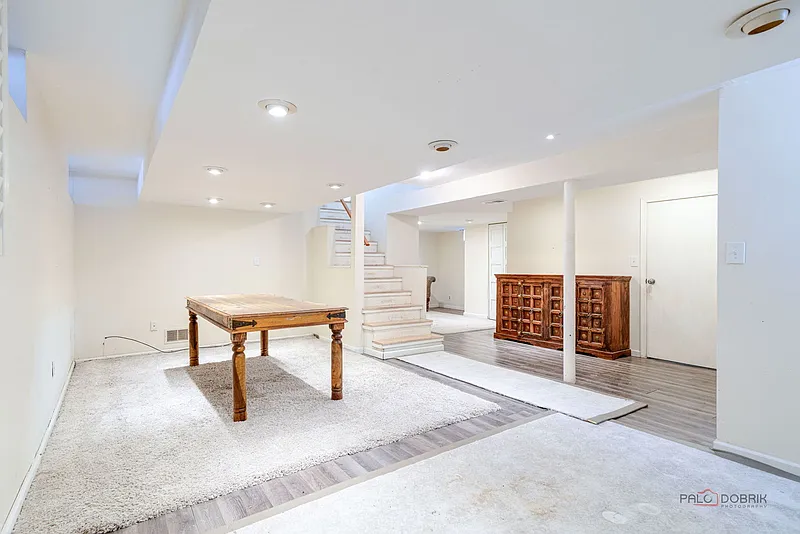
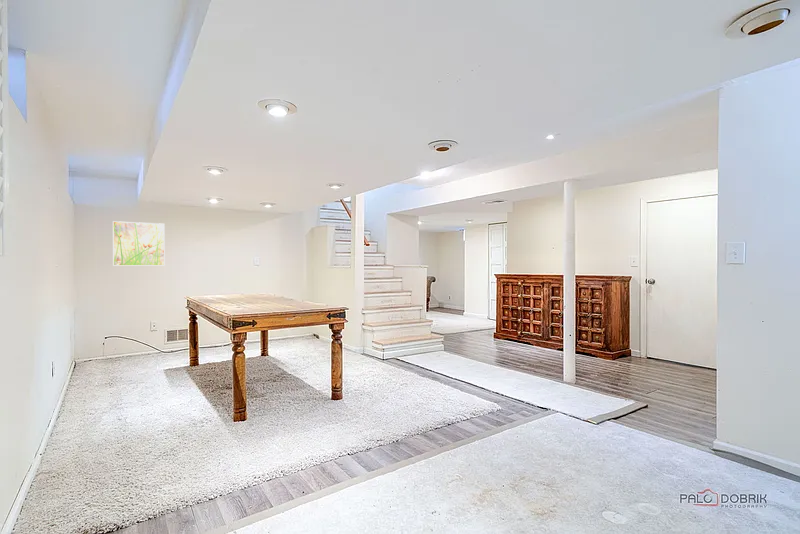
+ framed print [112,220,166,267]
